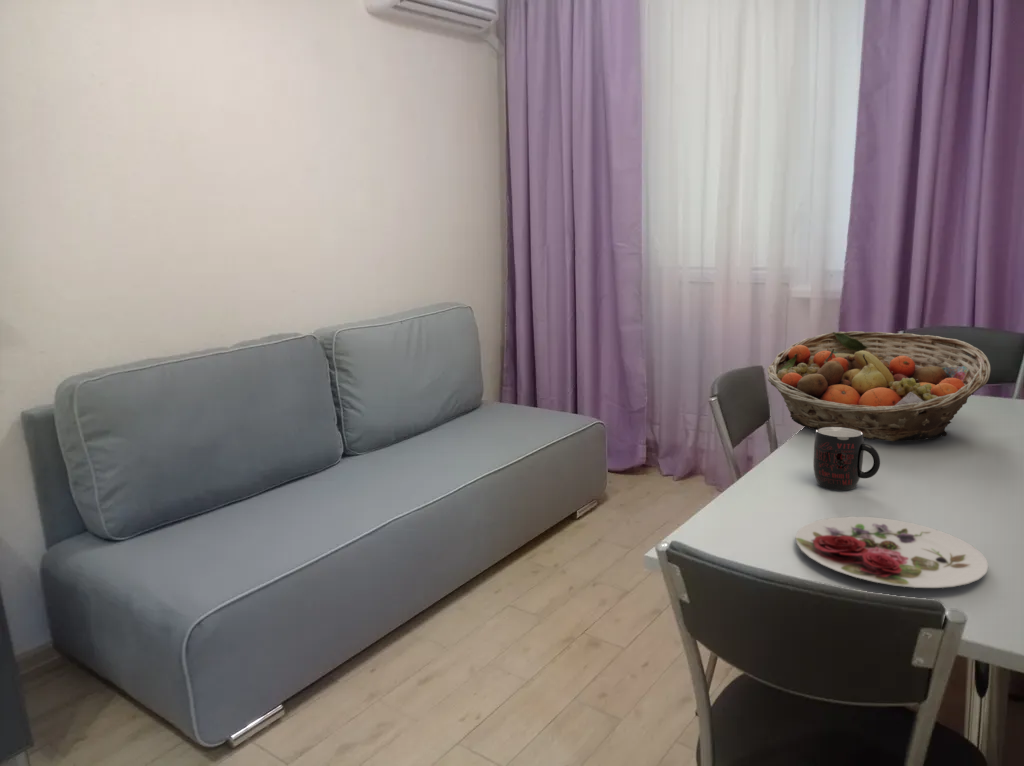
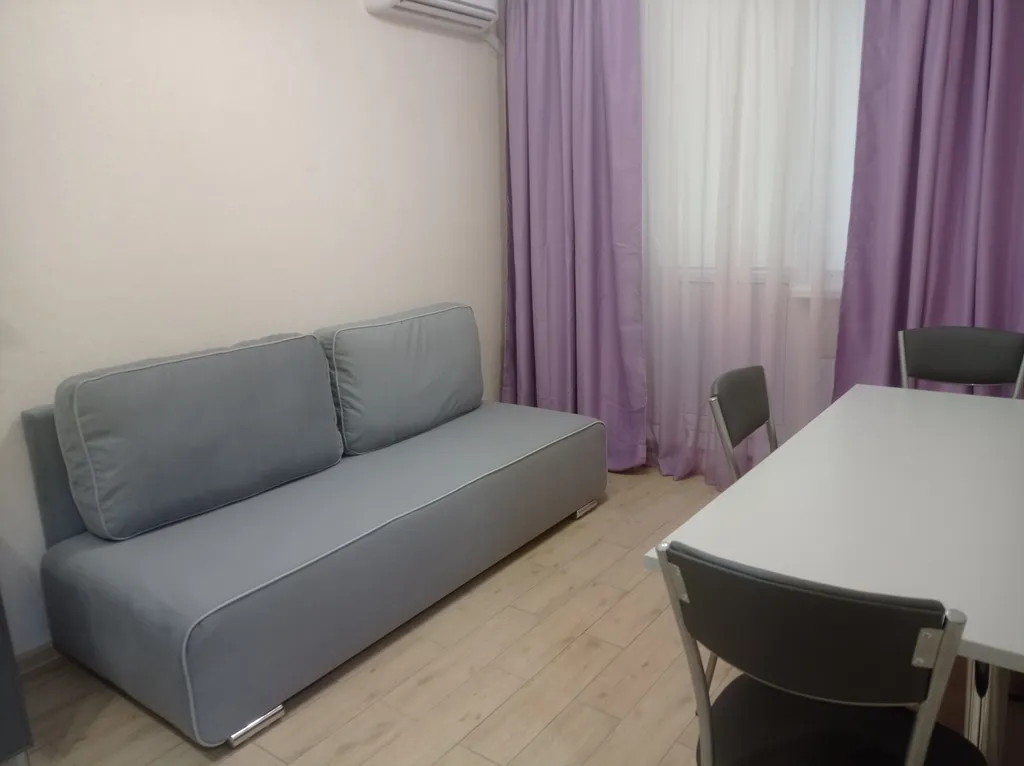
- mug [812,426,881,491]
- fruit basket [766,330,992,442]
- plate [795,516,989,589]
